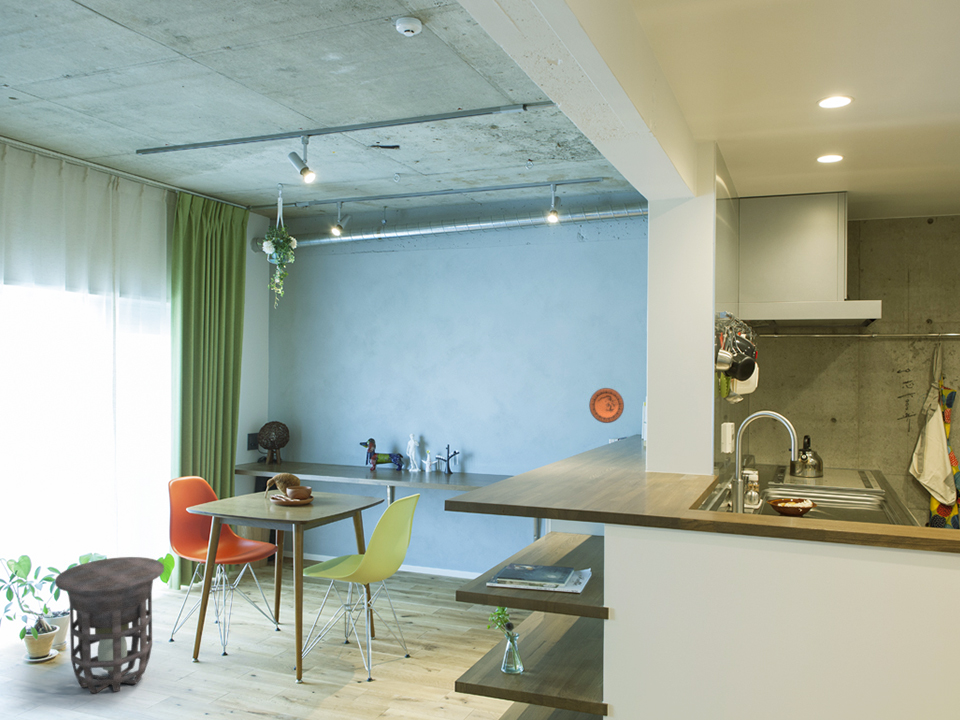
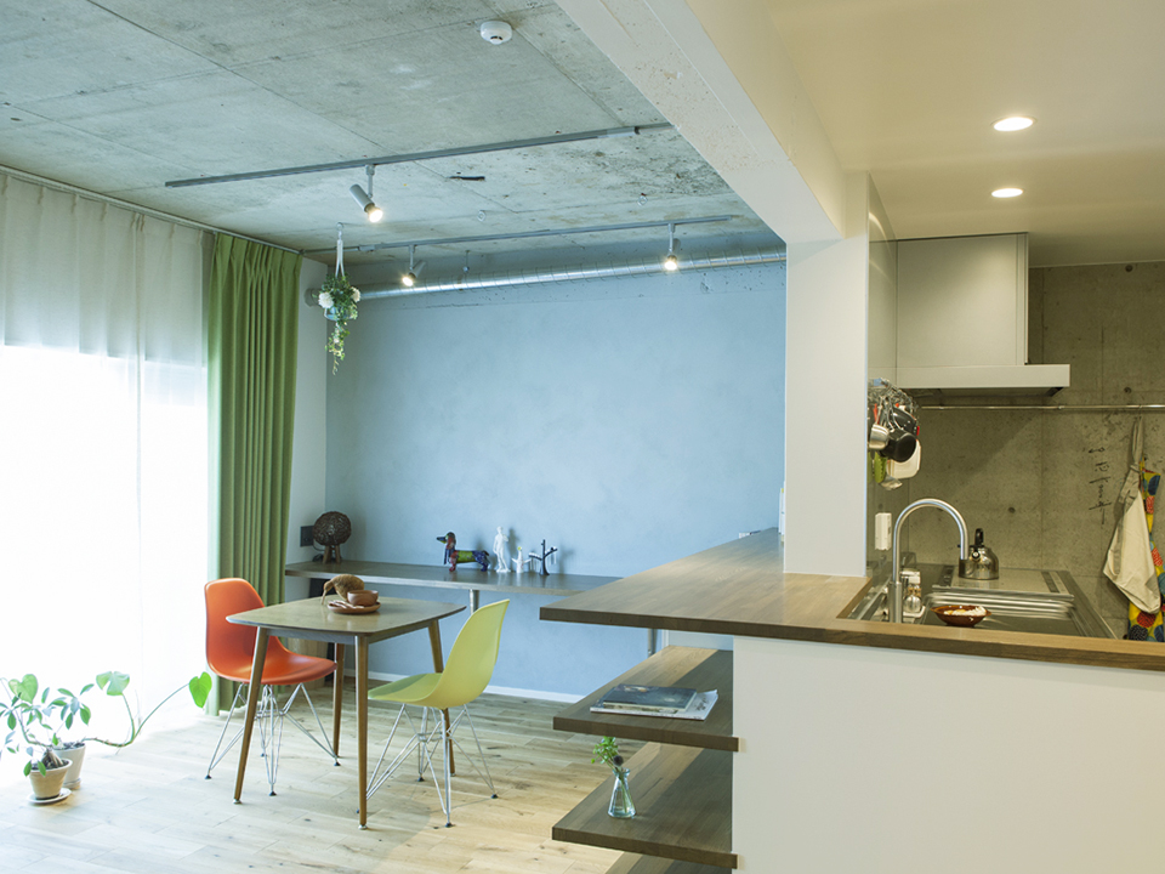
- decorative plate [588,387,625,424]
- side table [54,556,165,694]
